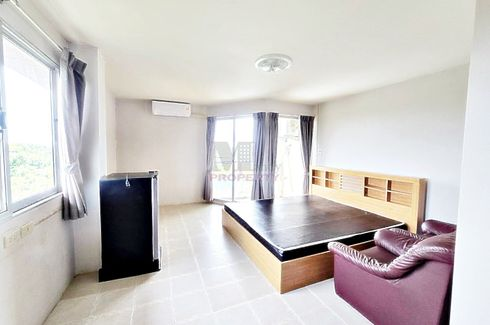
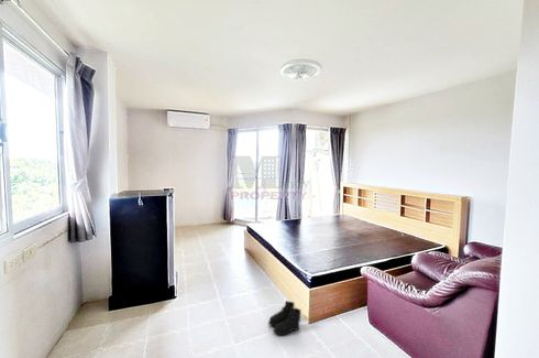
+ boots [267,300,302,337]
